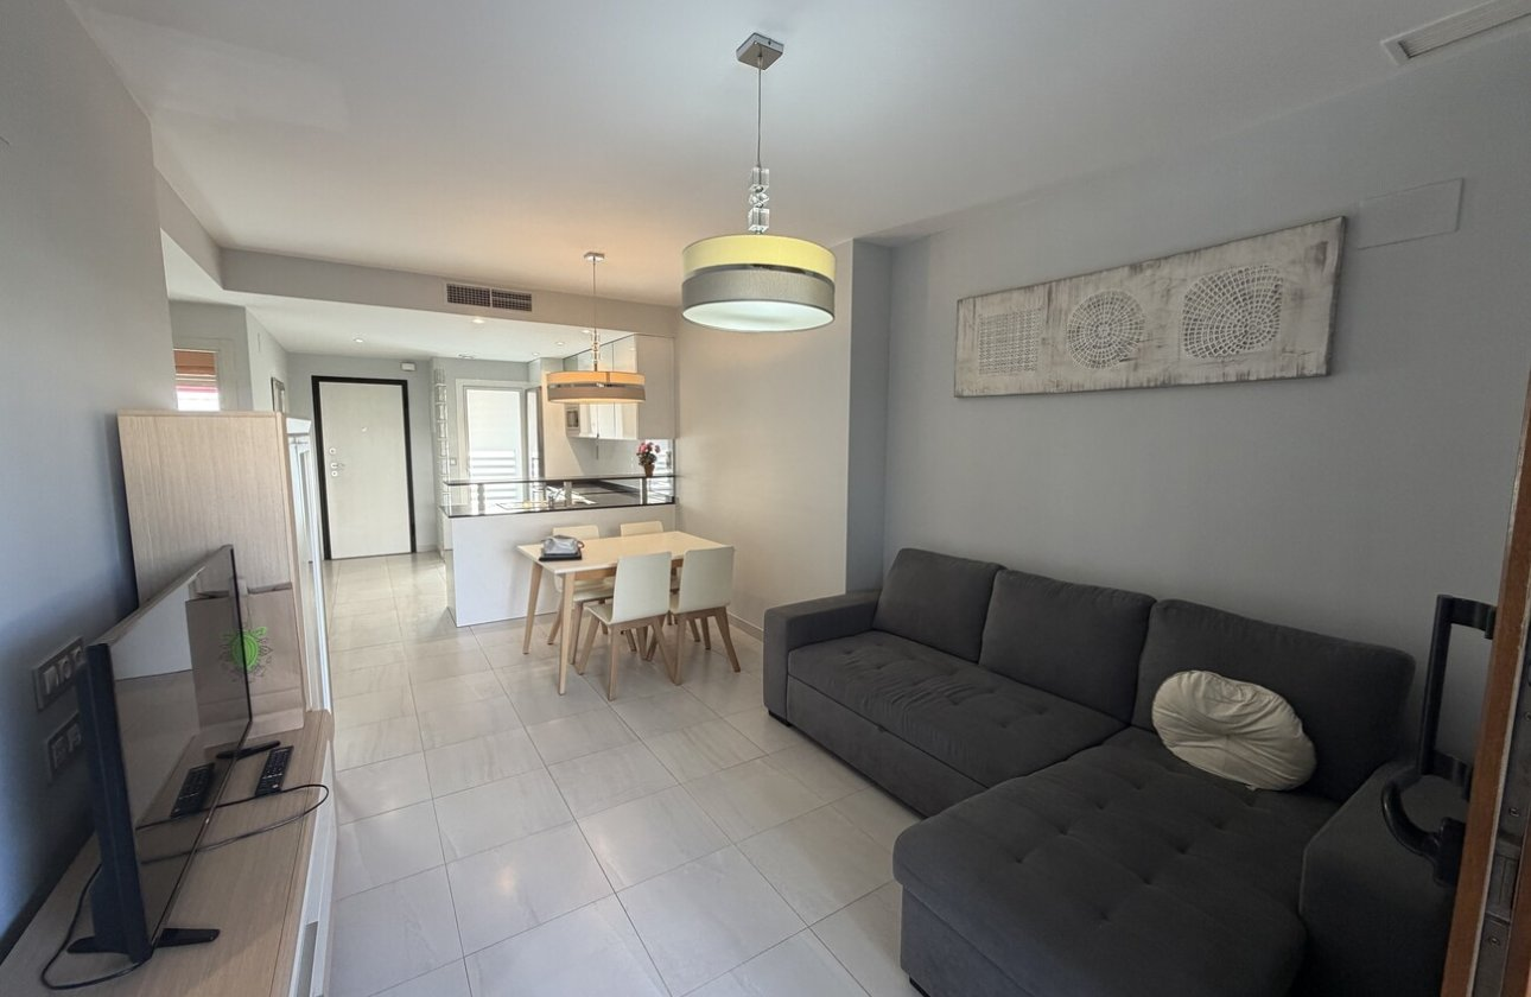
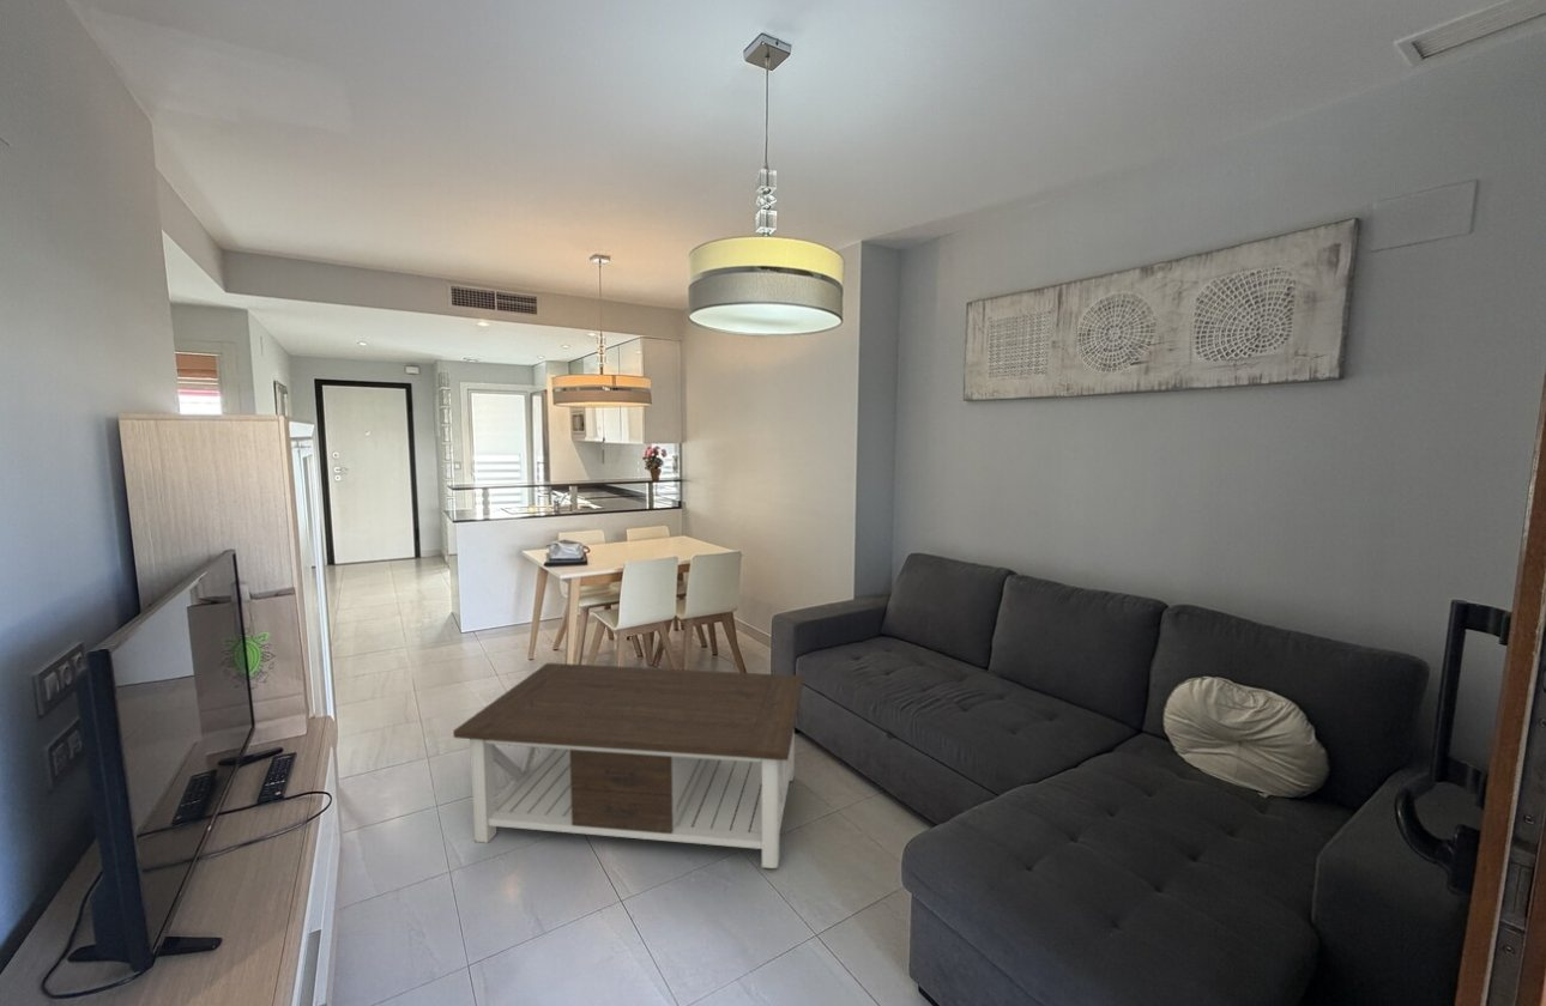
+ coffee table [452,662,805,869]
